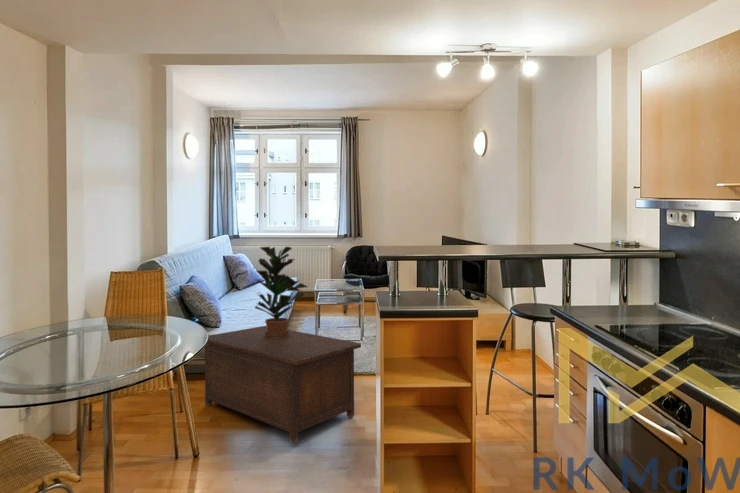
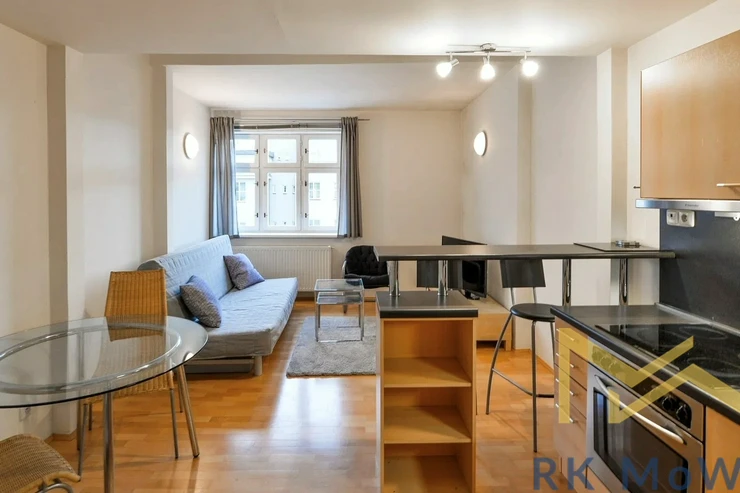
- potted plant [254,245,309,338]
- cabinet [204,325,362,444]
